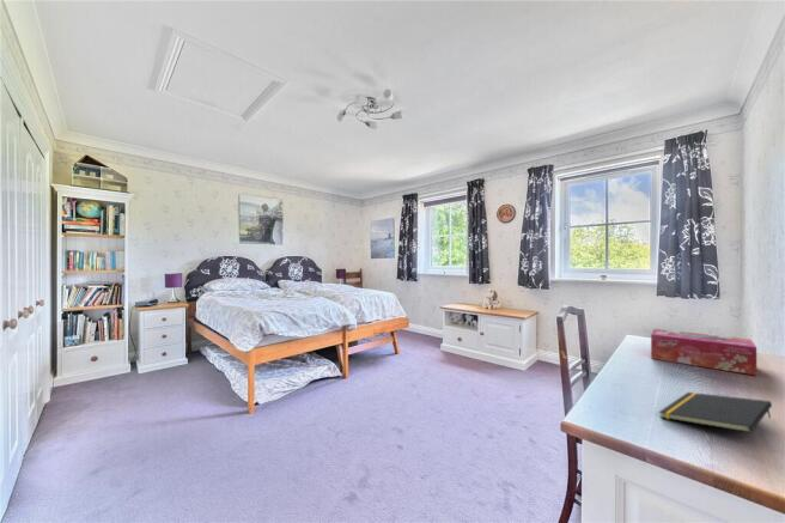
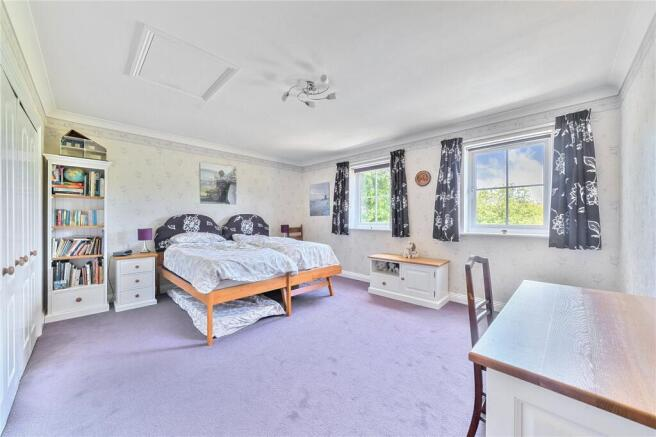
- tissue box [650,328,757,376]
- notepad [658,391,773,434]
